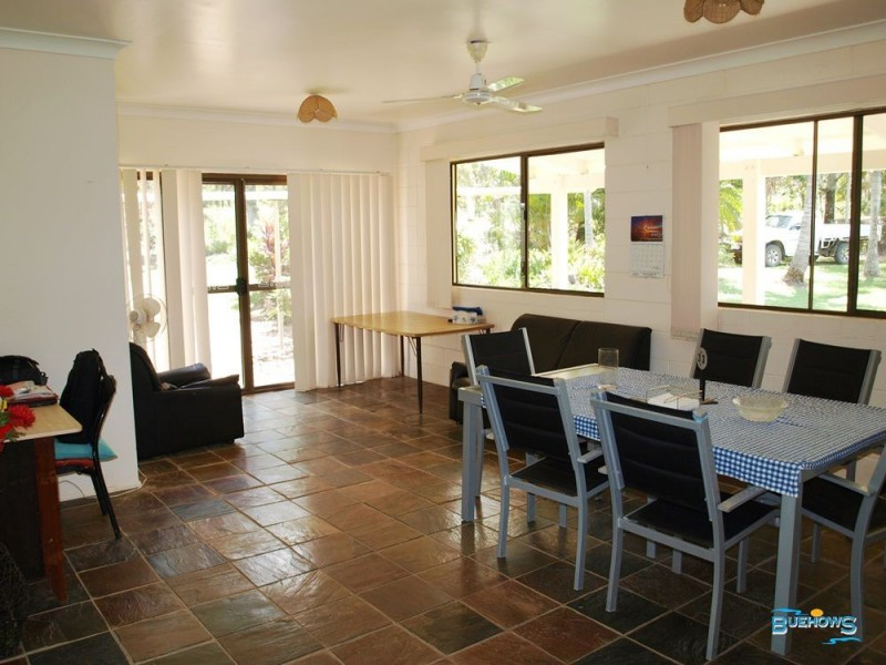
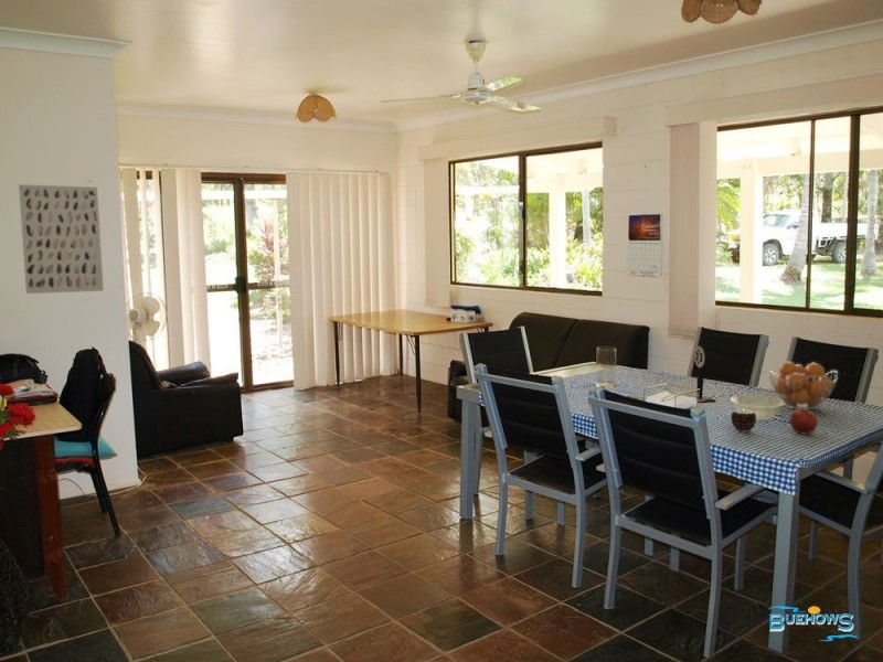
+ fruit basket [768,361,839,410]
+ apple [788,408,819,436]
+ wall art [18,183,105,295]
+ candle [730,407,757,434]
